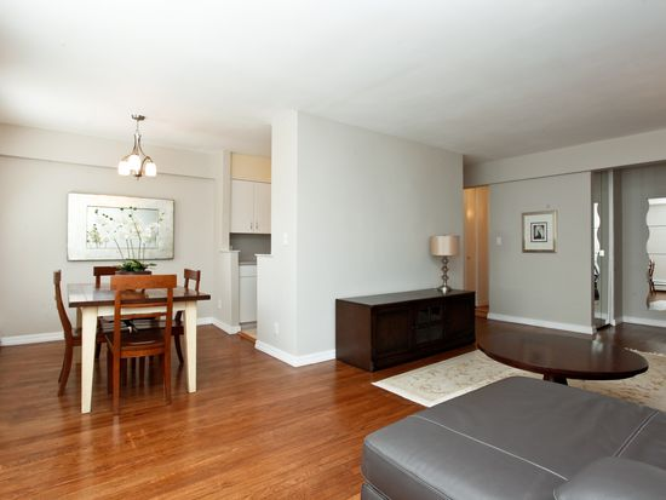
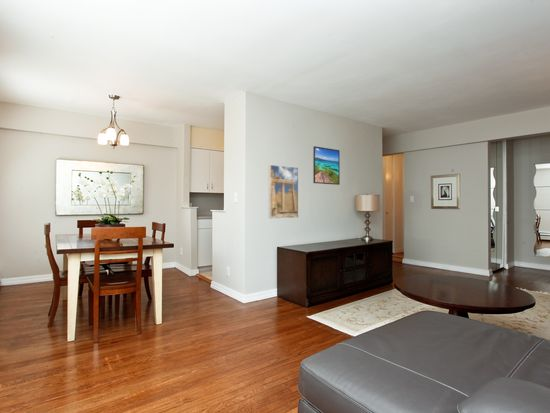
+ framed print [268,164,299,220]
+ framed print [312,145,341,186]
